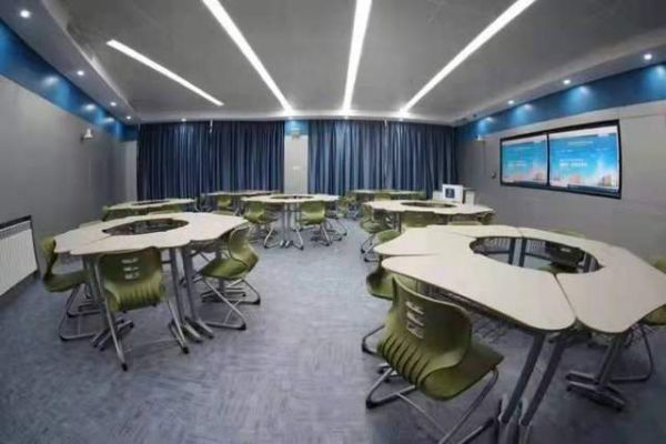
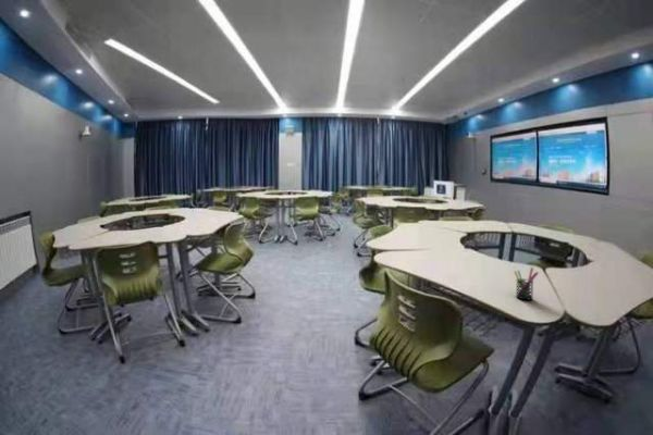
+ pen holder [513,266,540,301]
